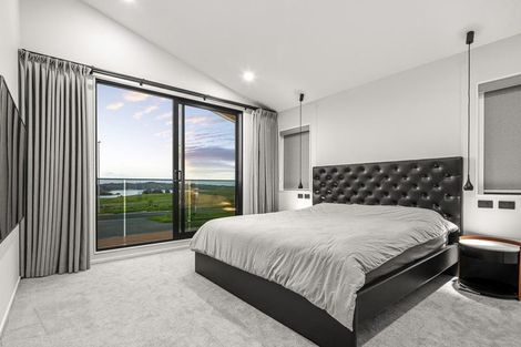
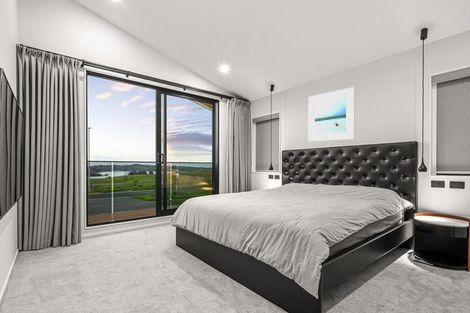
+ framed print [308,86,356,142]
